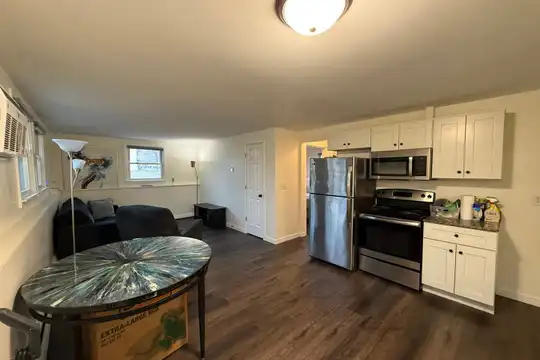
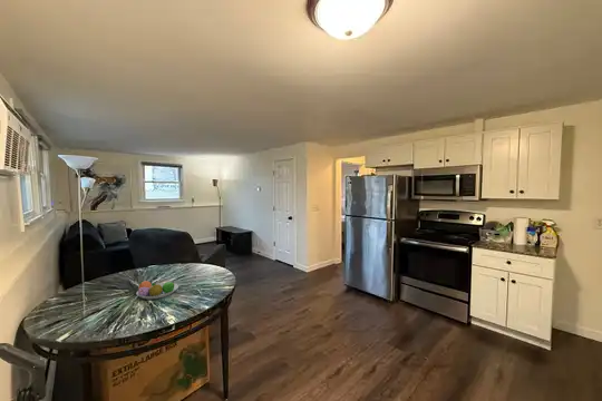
+ fruit bowl [135,280,179,301]
